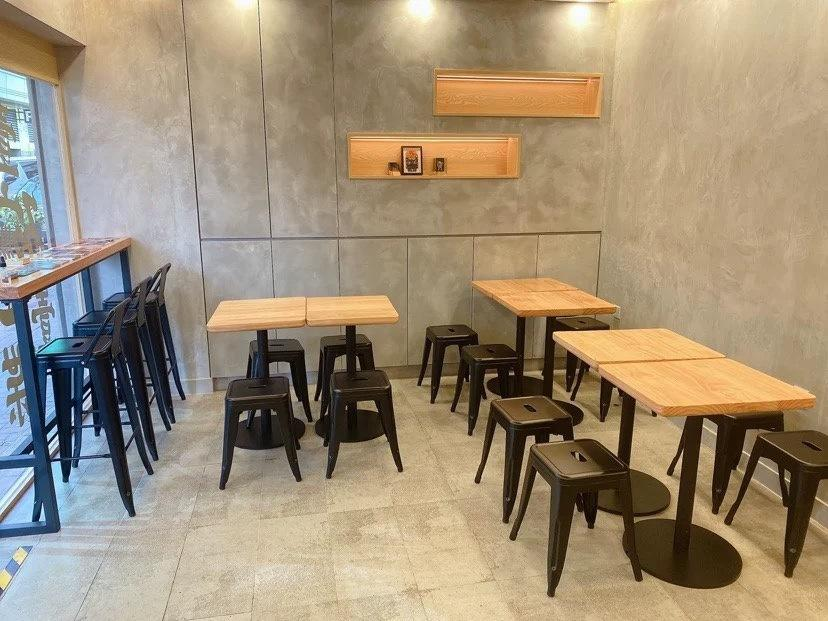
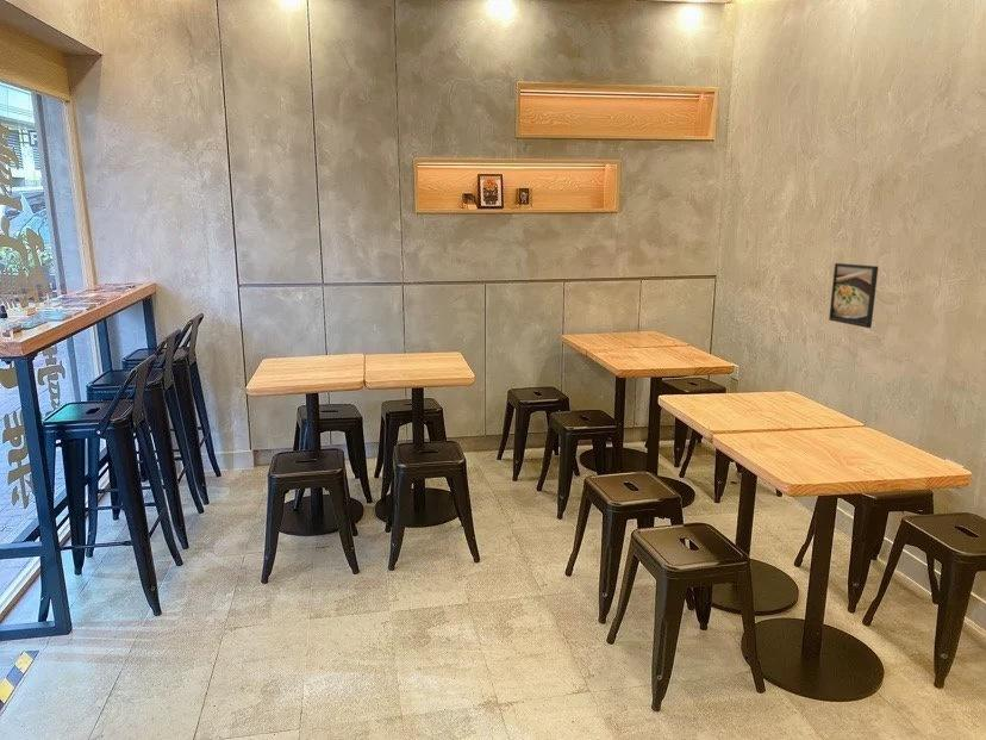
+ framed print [828,262,879,329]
